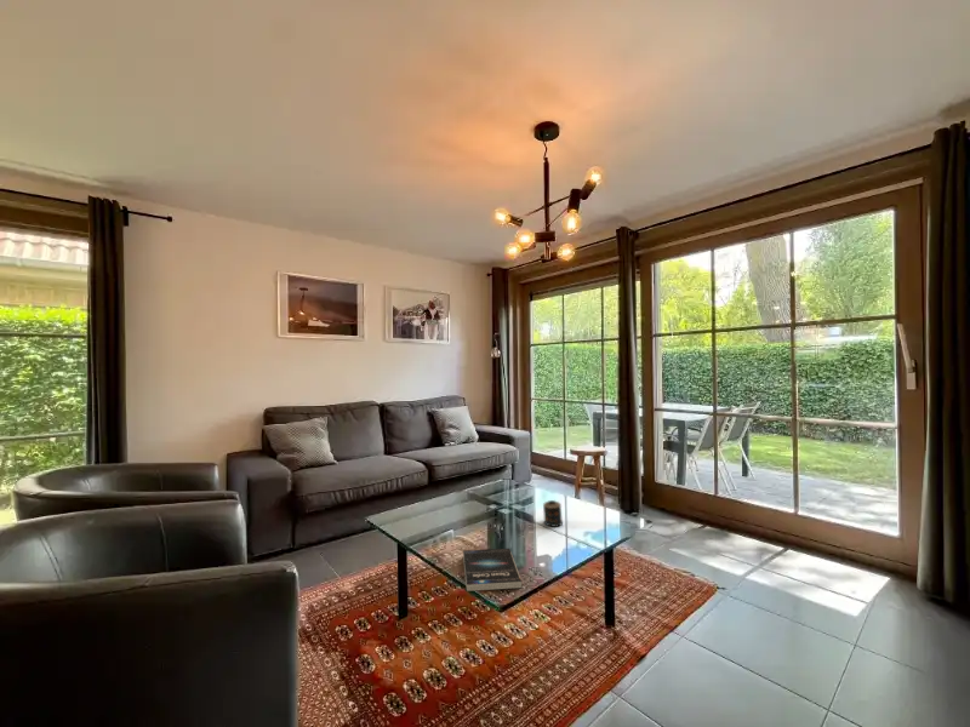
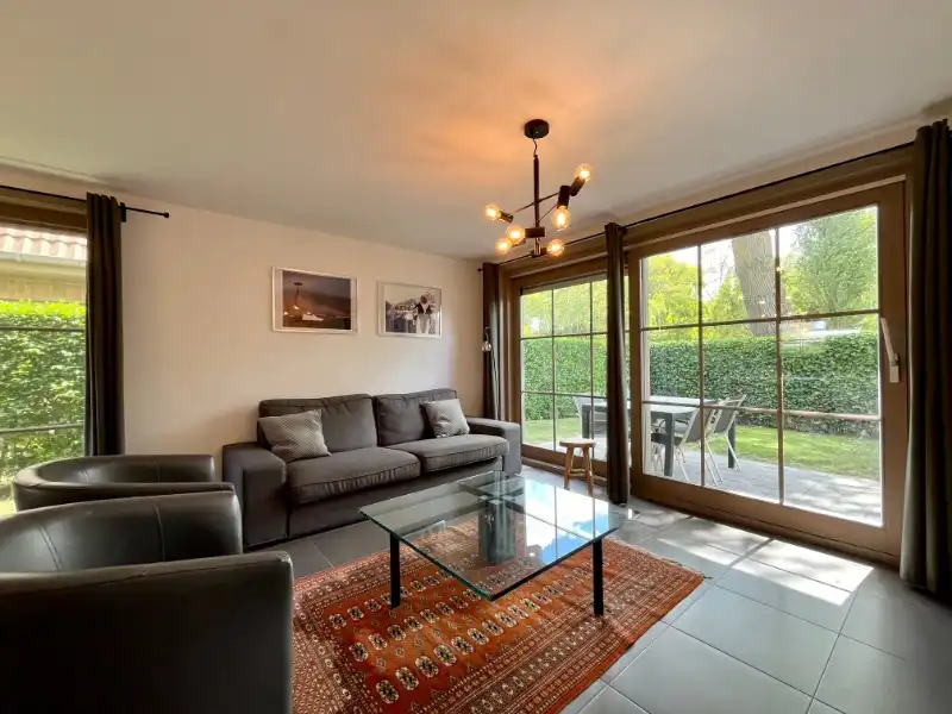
- book [462,548,523,593]
- candle [542,499,564,528]
